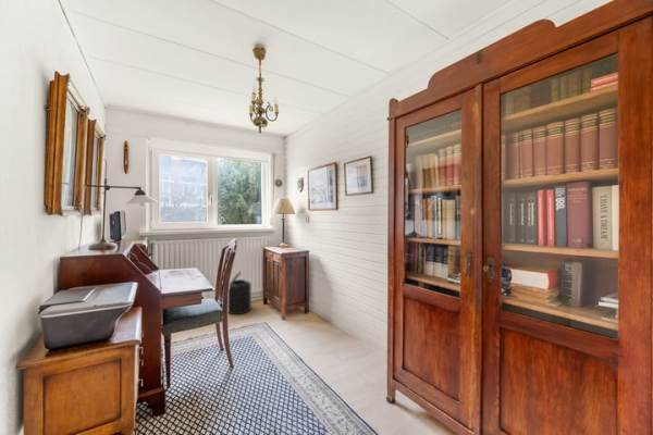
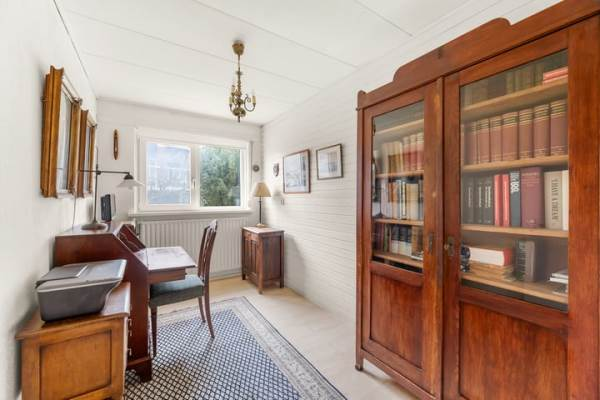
- trash can [227,271,252,315]
